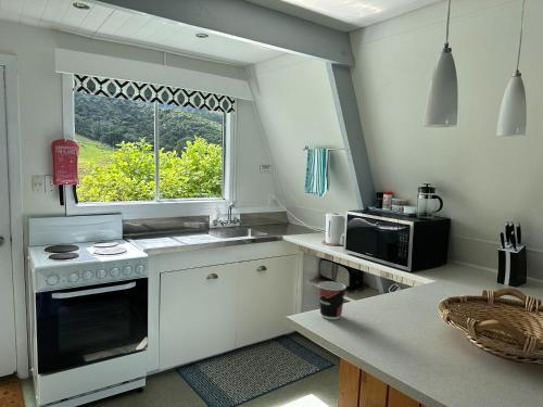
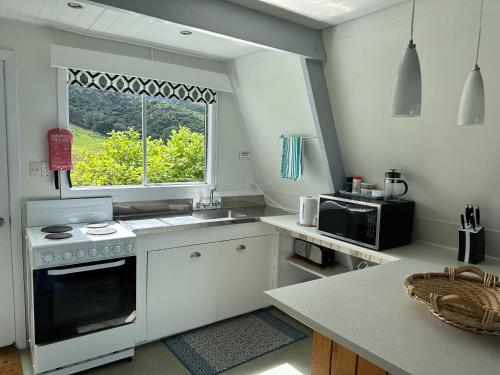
- cup [317,280,348,320]
